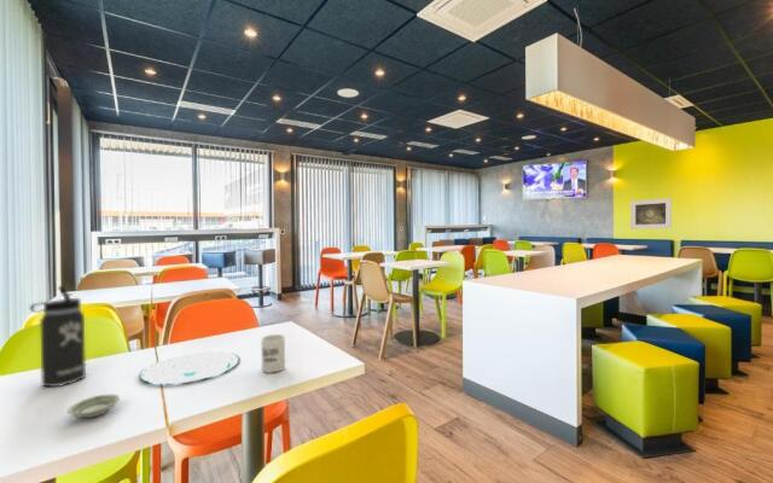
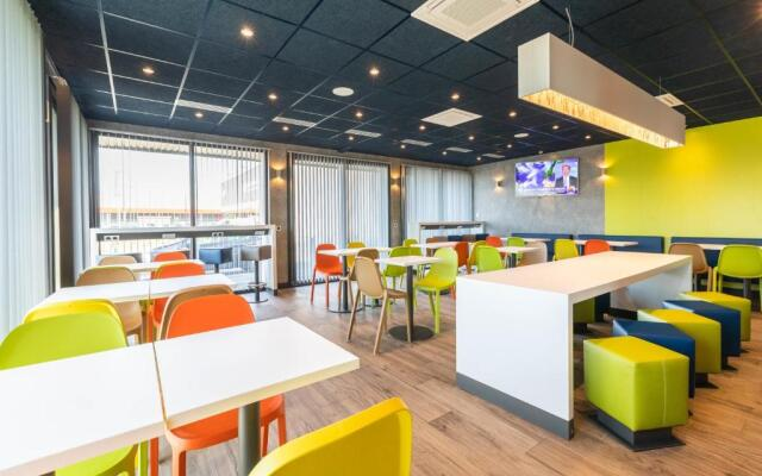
- thermos bottle [29,285,87,388]
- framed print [629,197,673,231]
- cup [260,333,286,374]
- plate [139,350,240,385]
- saucer [66,394,121,419]
